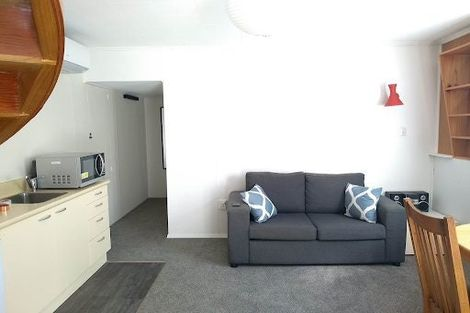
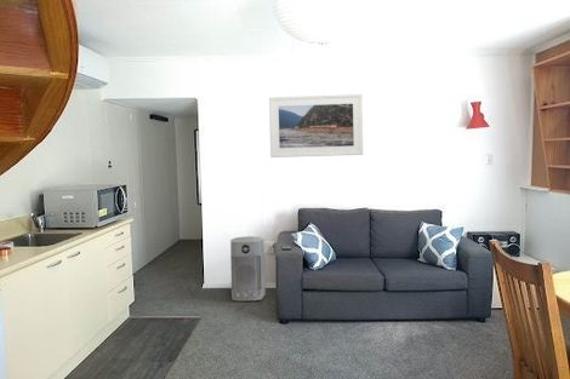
+ air purifier [229,235,267,302]
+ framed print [268,93,364,159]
